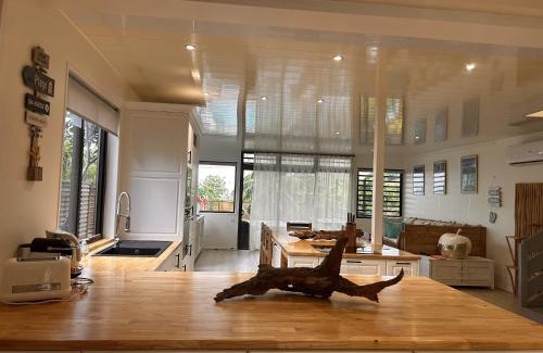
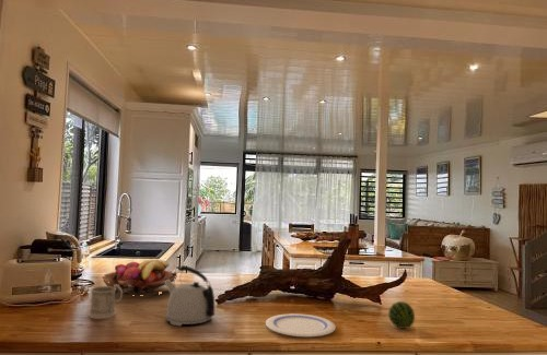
+ fruit [387,300,416,330]
+ fruit basket [102,258,178,296]
+ kettle [164,264,216,327]
+ mug [86,284,124,320]
+ plate [265,312,337,338]
